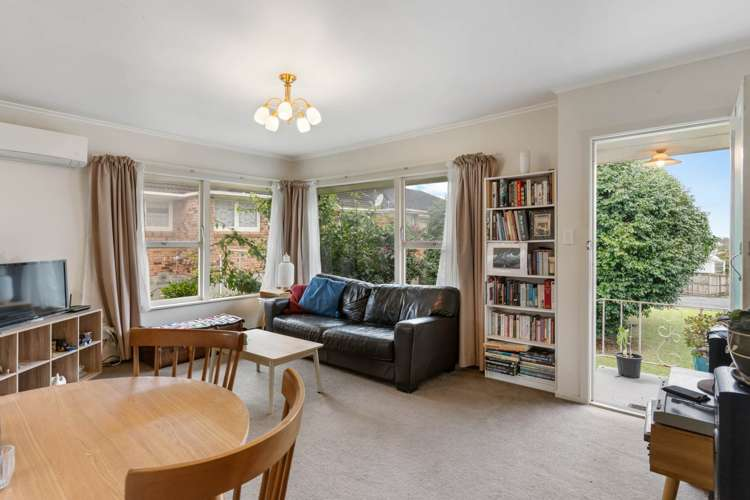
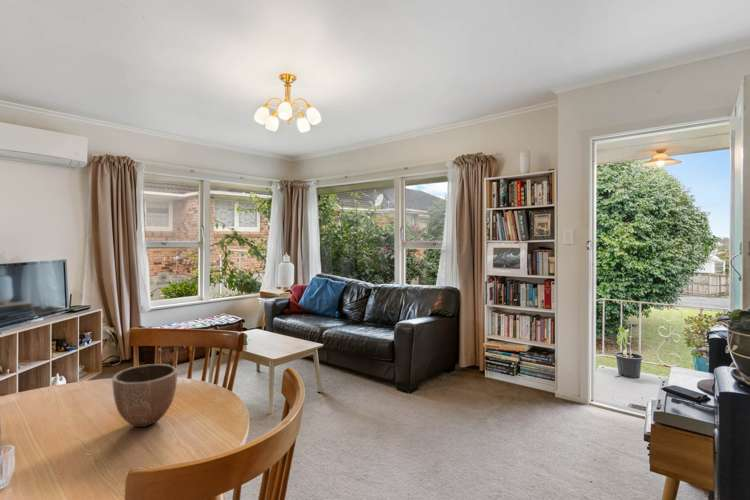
+ decorative bowl [112,363,178,428]
